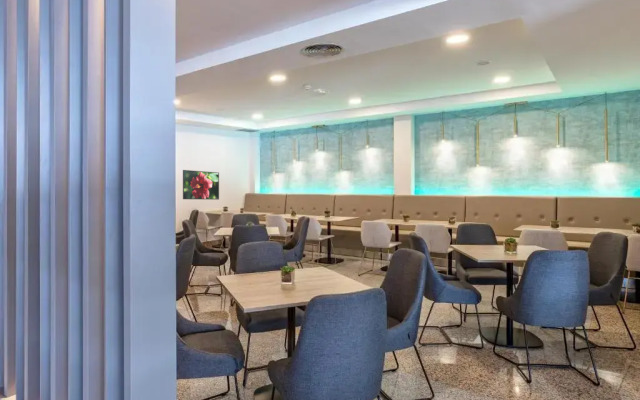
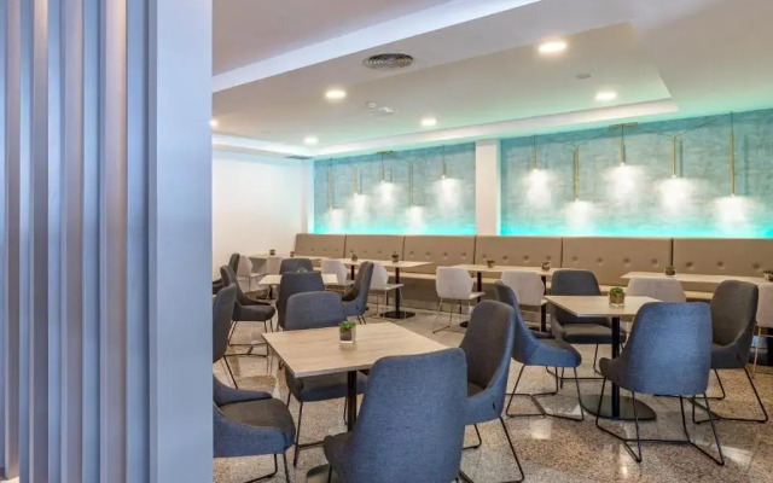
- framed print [182,169,220,201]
